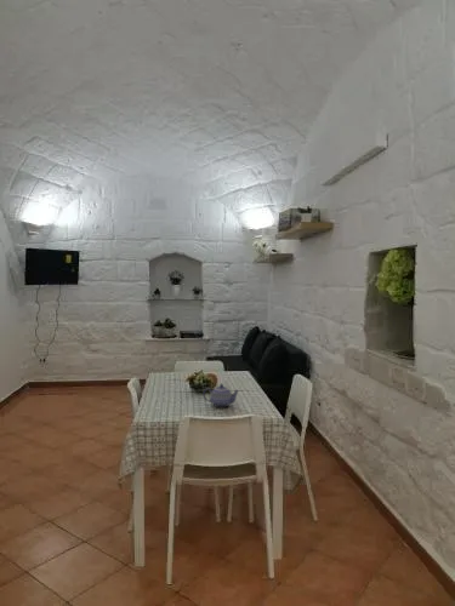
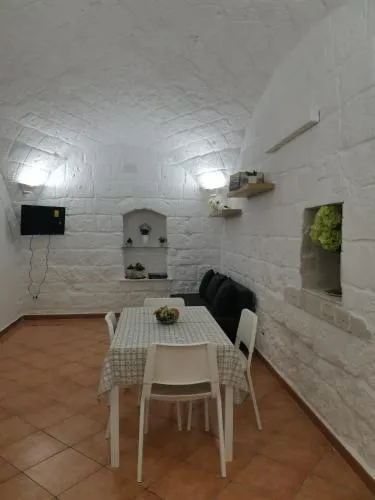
- teapot [203,383,241,408]
